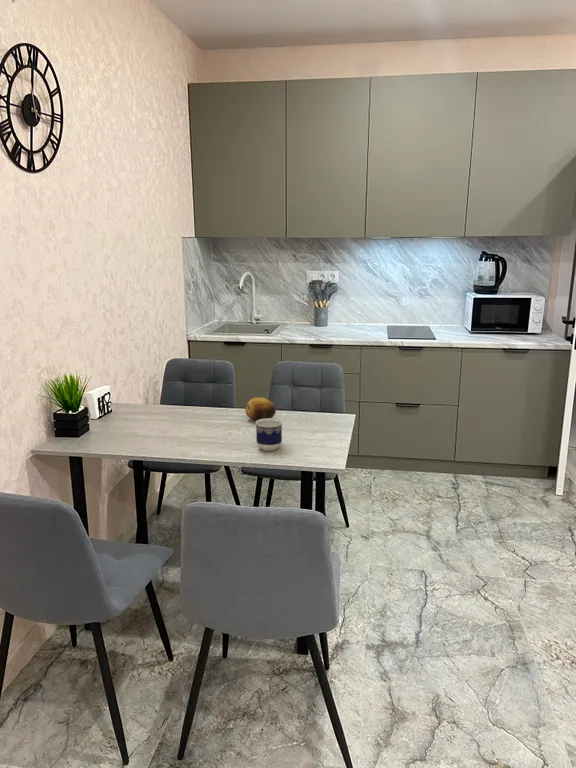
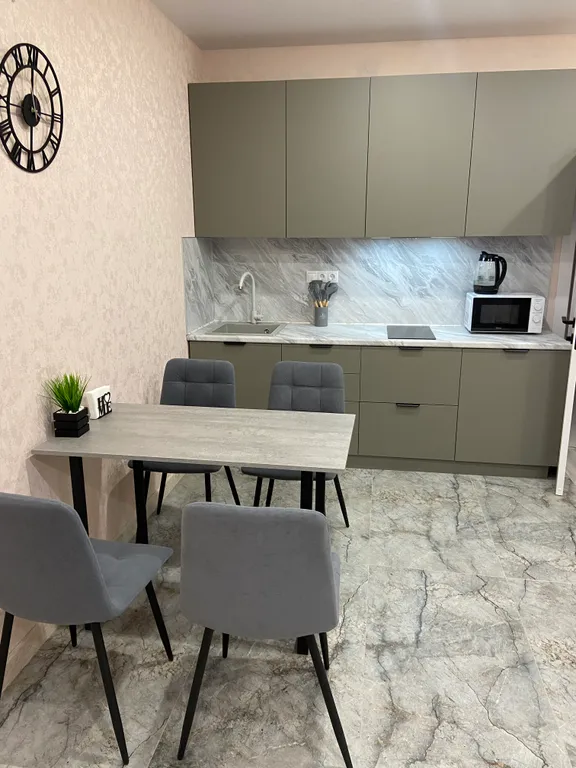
- fruit [244,396,277,422]
- cup [255,418,284,452]
